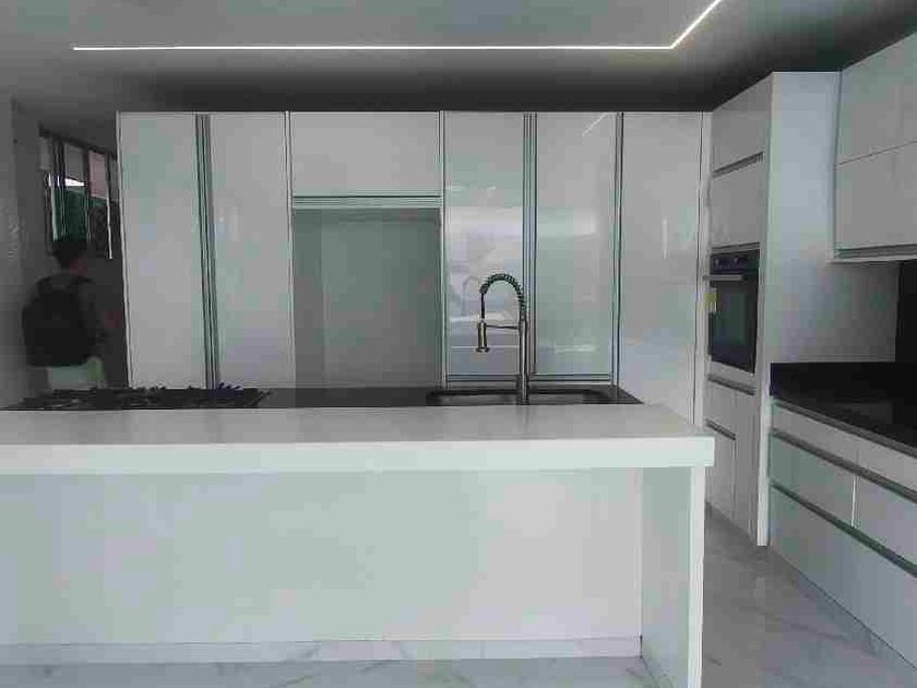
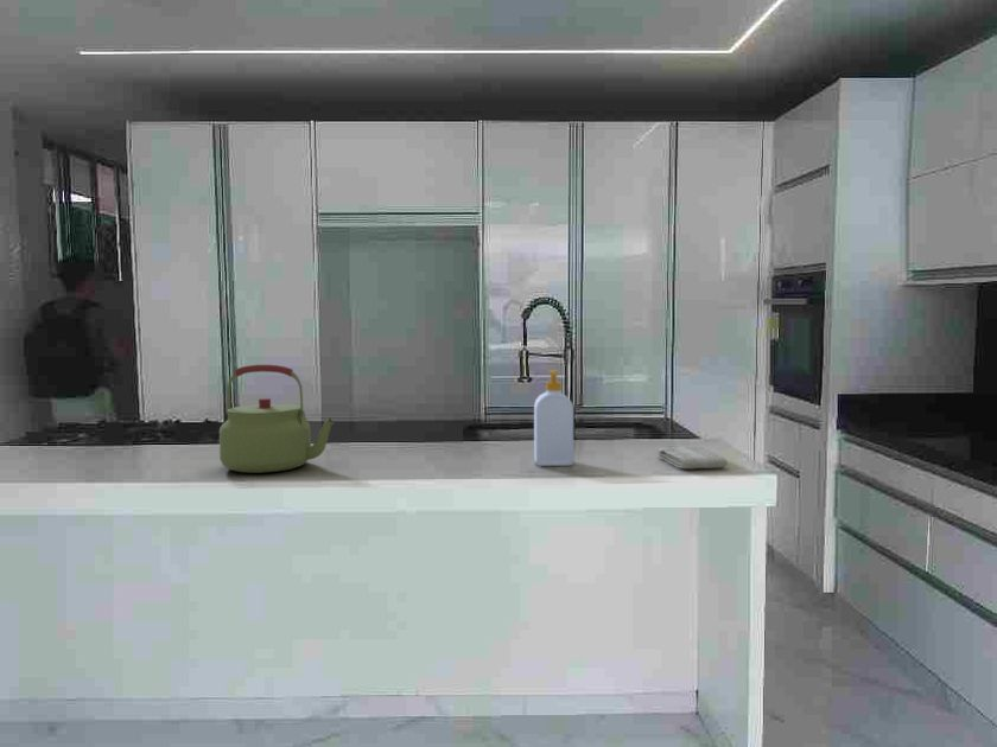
+ soap bottle [533,369,574,467]
+ kettle [218,364,335,474]
+ washcloth [656,445,729,470]
